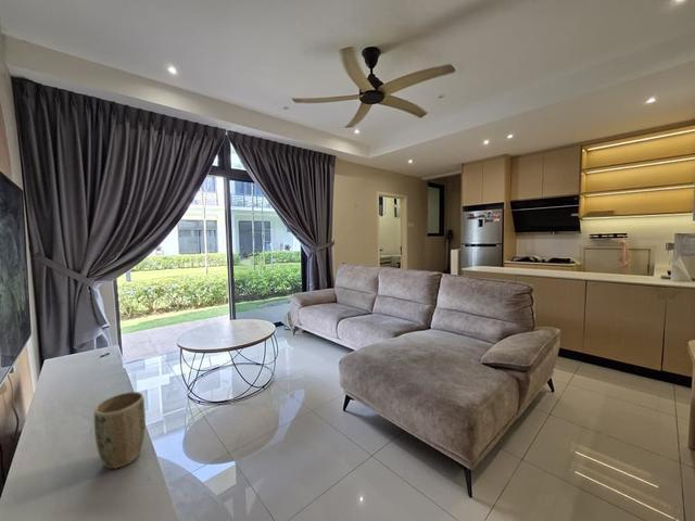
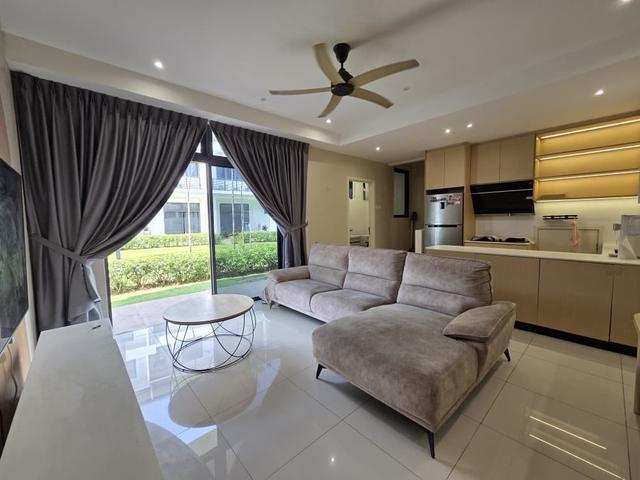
- plant pot [93,391,147,470]
